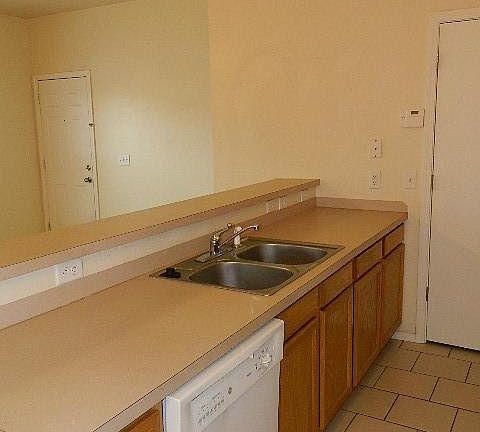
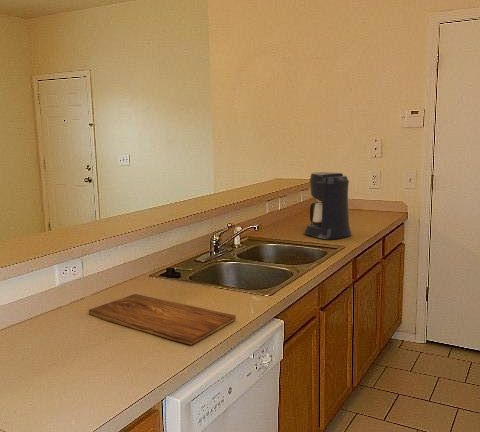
+ cutting board [88,293,237,346]
+ coffee maker [303,171,353,240]
